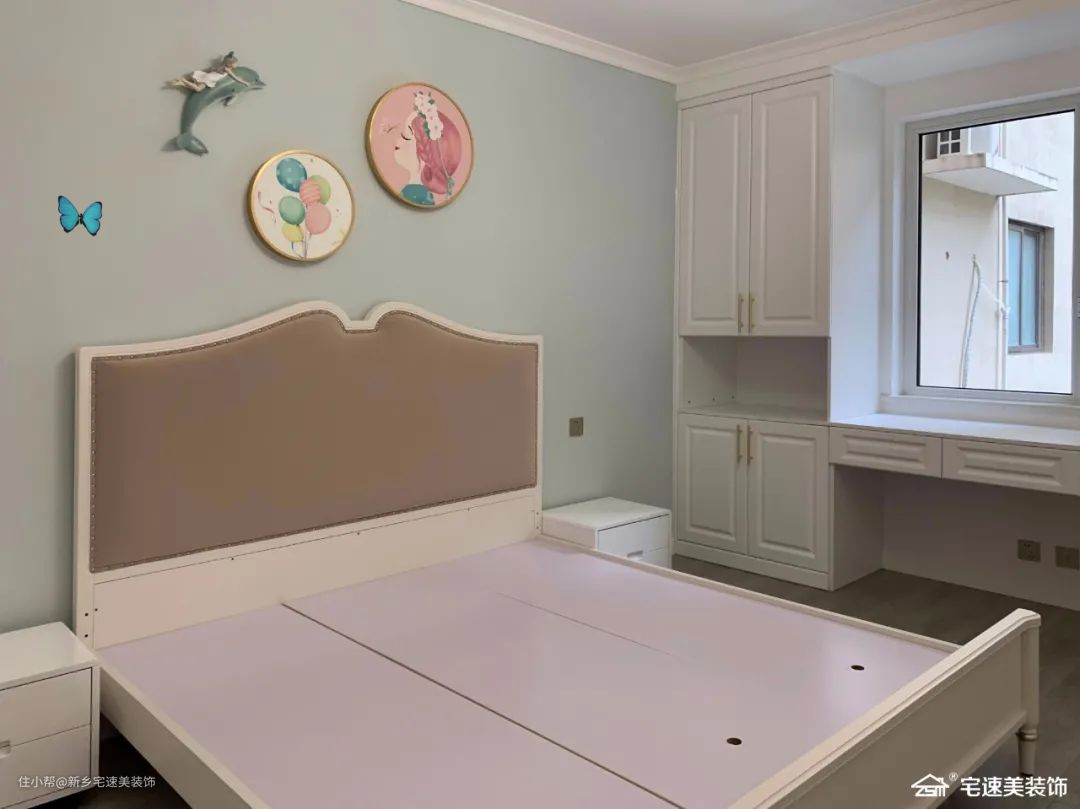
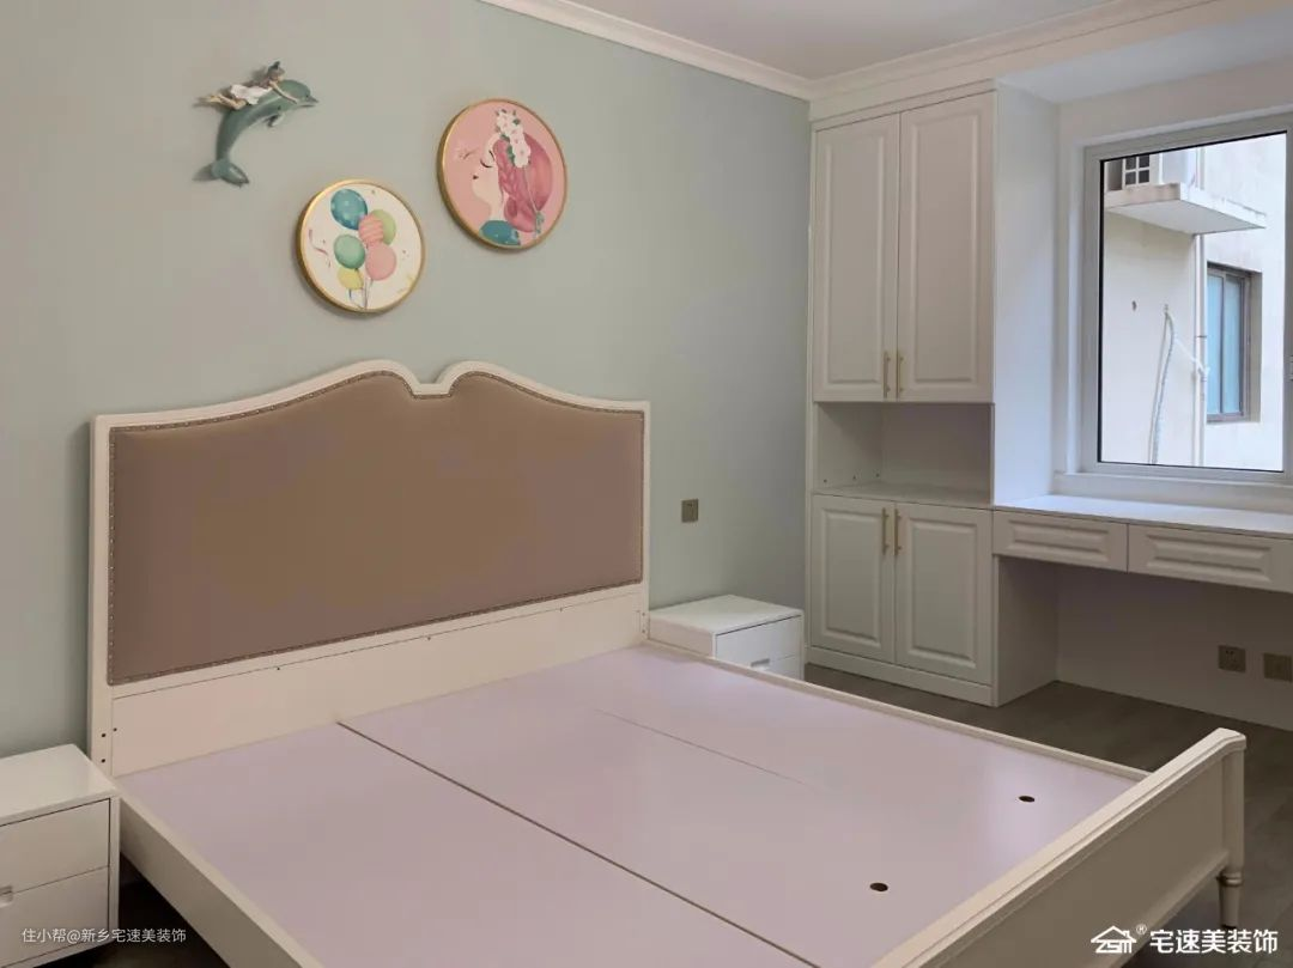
- decorative butterfly [57,194,103,237]
